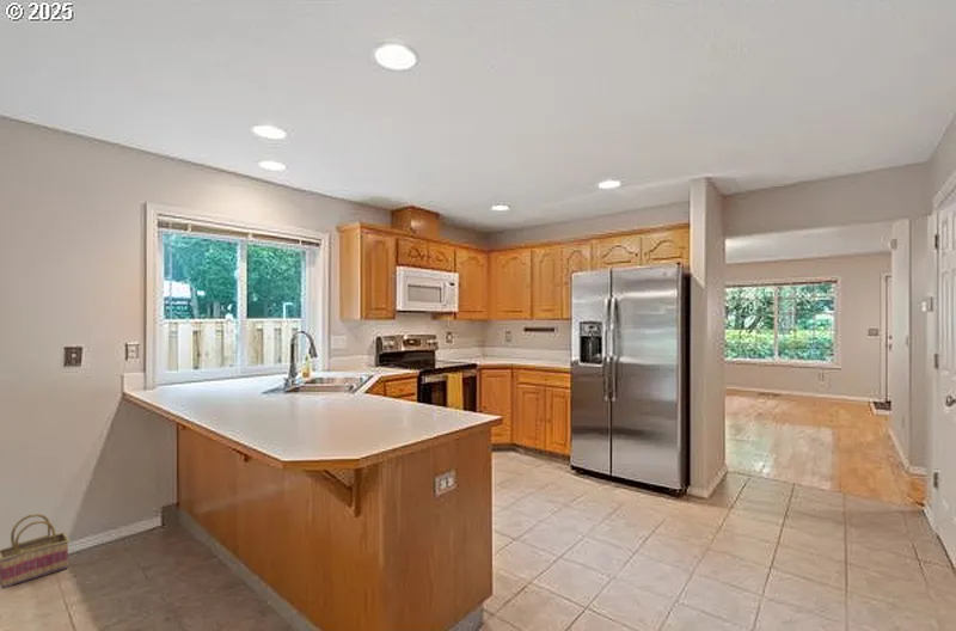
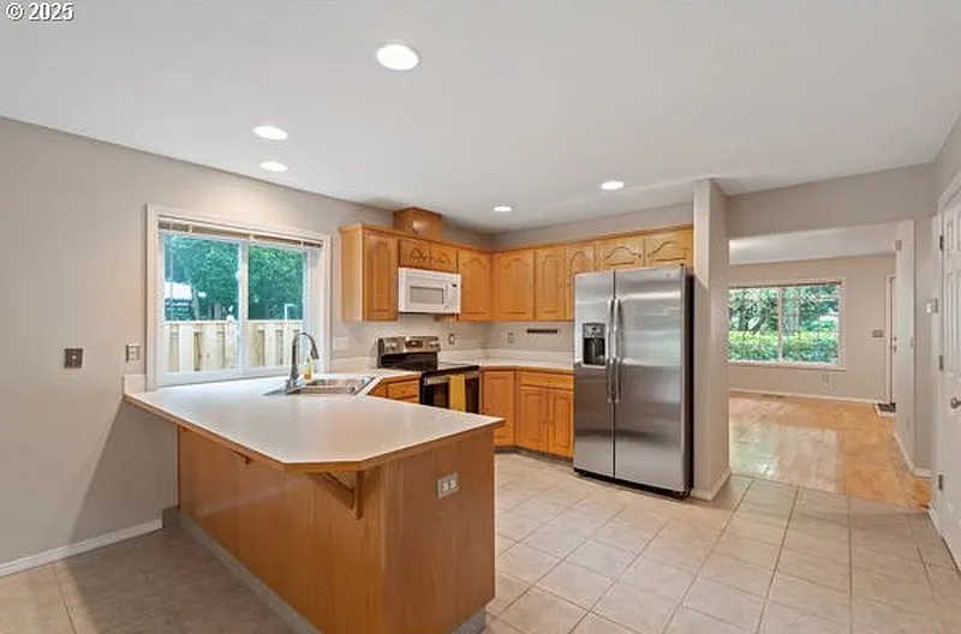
- basket [0,513,71,589]
